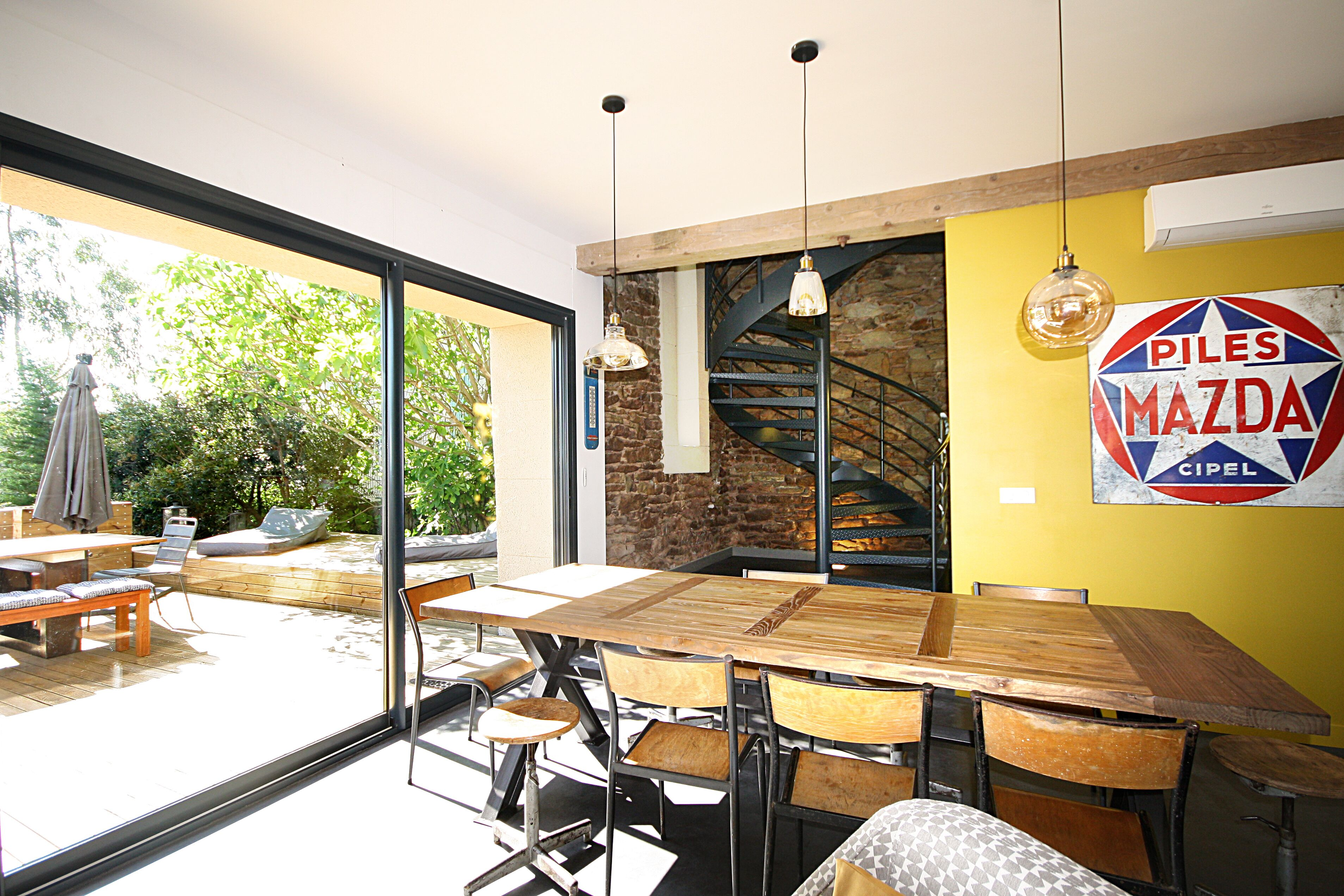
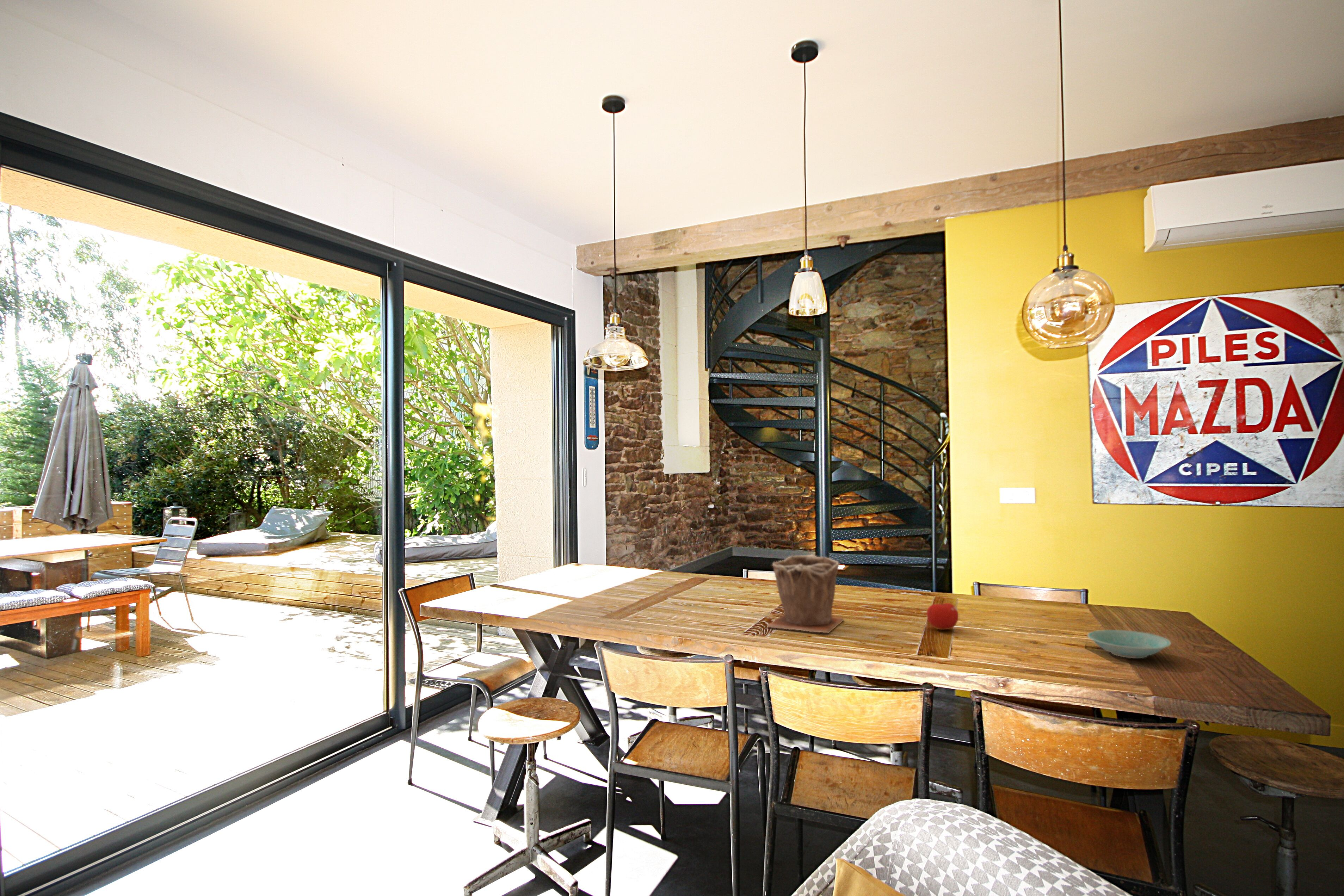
+ fruit [926,598,959,630]
+ plant pot [766,554,844,634]
+ bowl [1087,630,1171,659]
